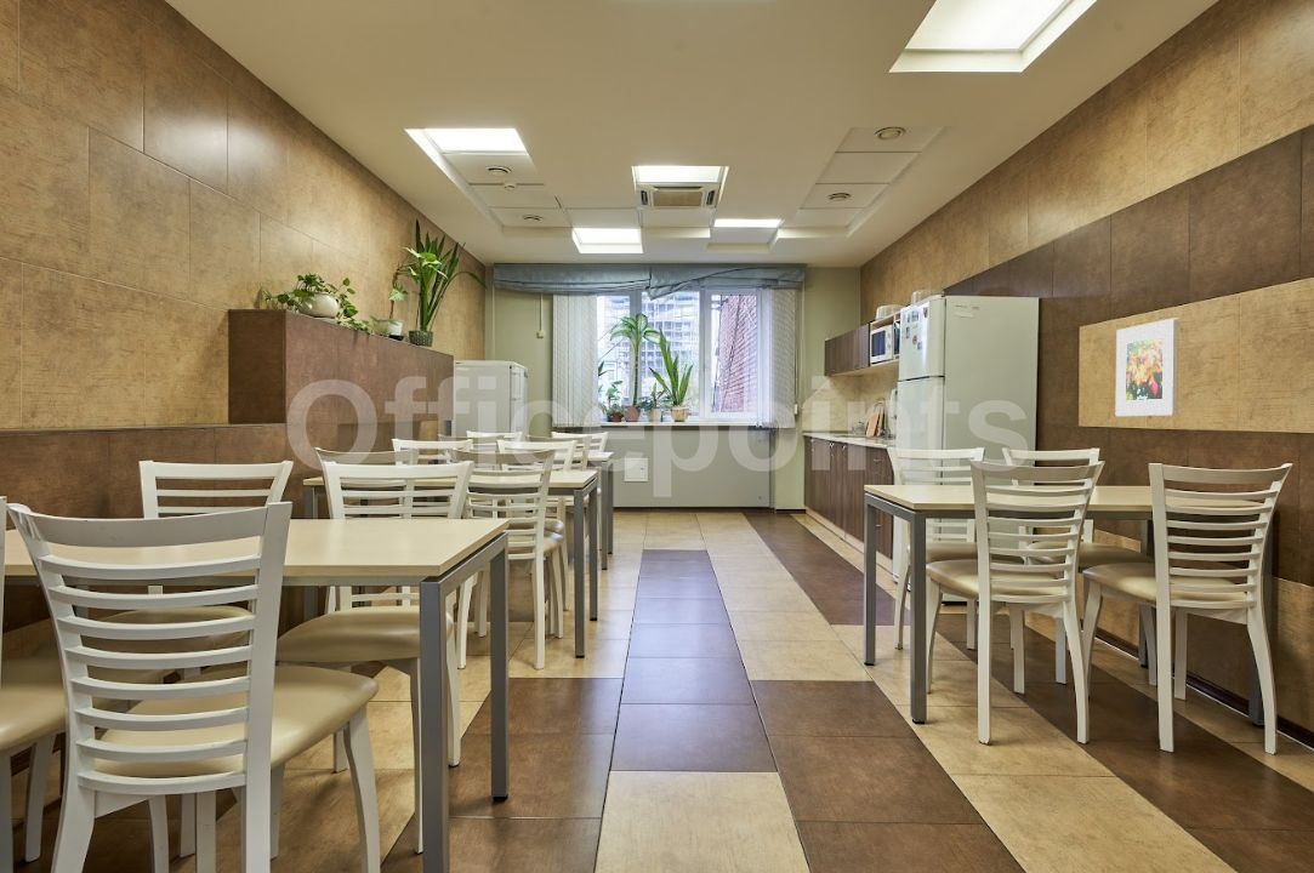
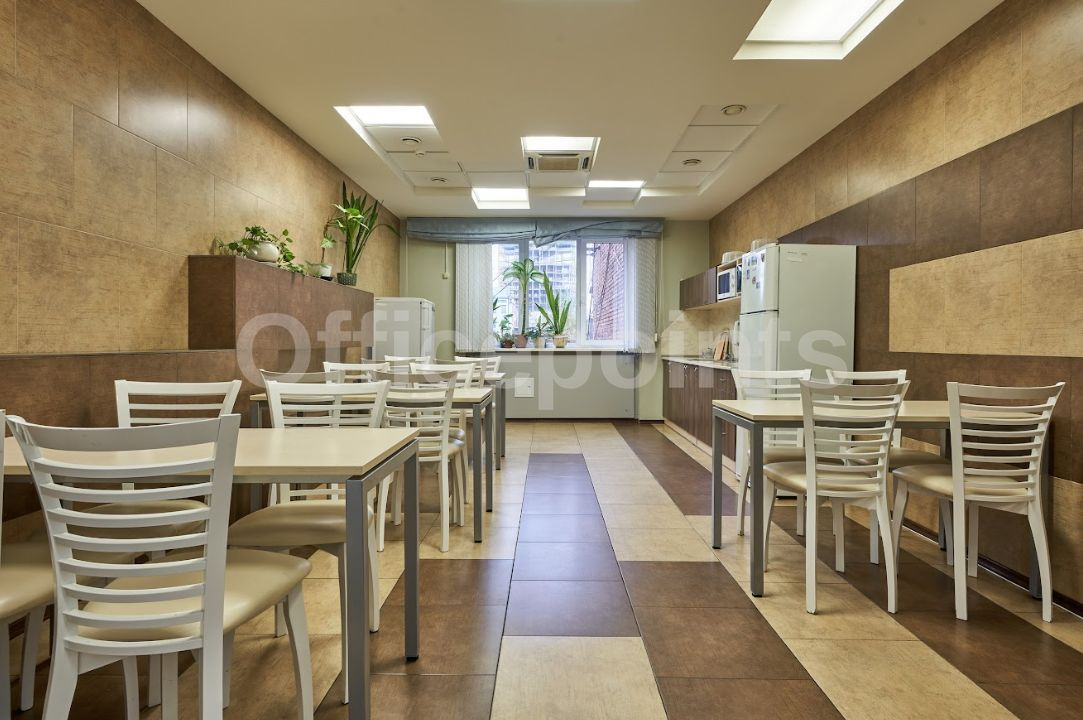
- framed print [1115,316,1179,417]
